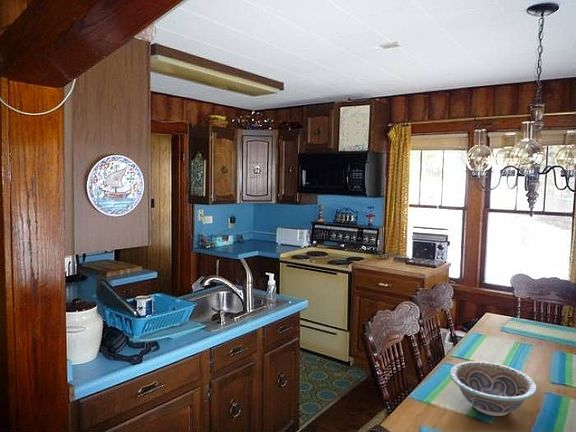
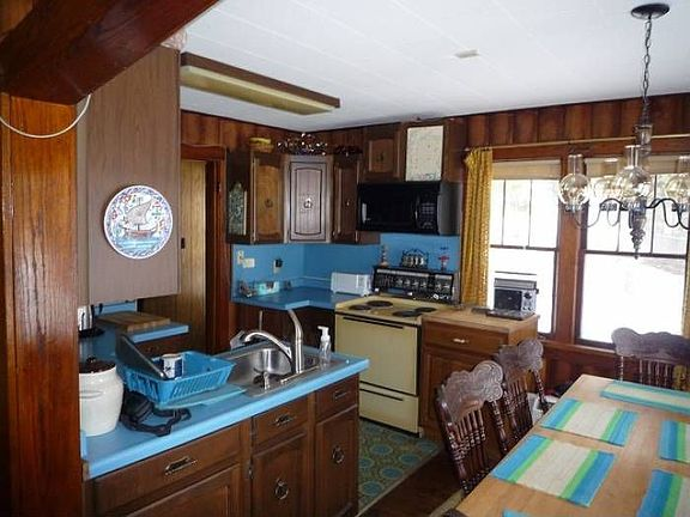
- decorative bowl [449,360,538,417]
